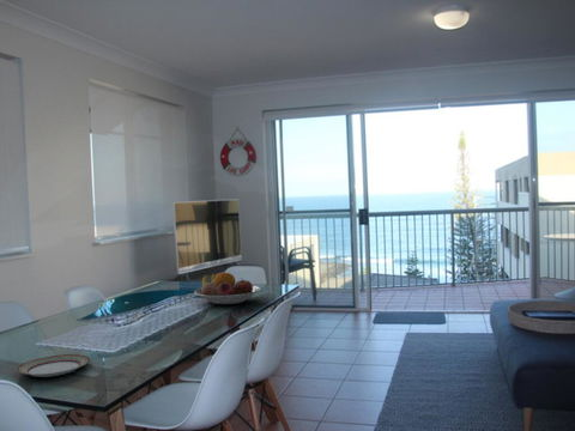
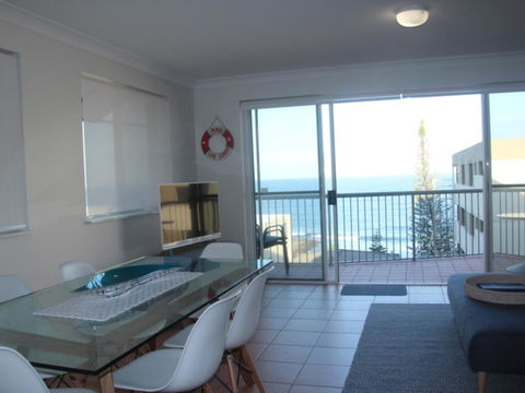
- plate [16,353,91,378]
- fruit bowl [193,272,262,305]
